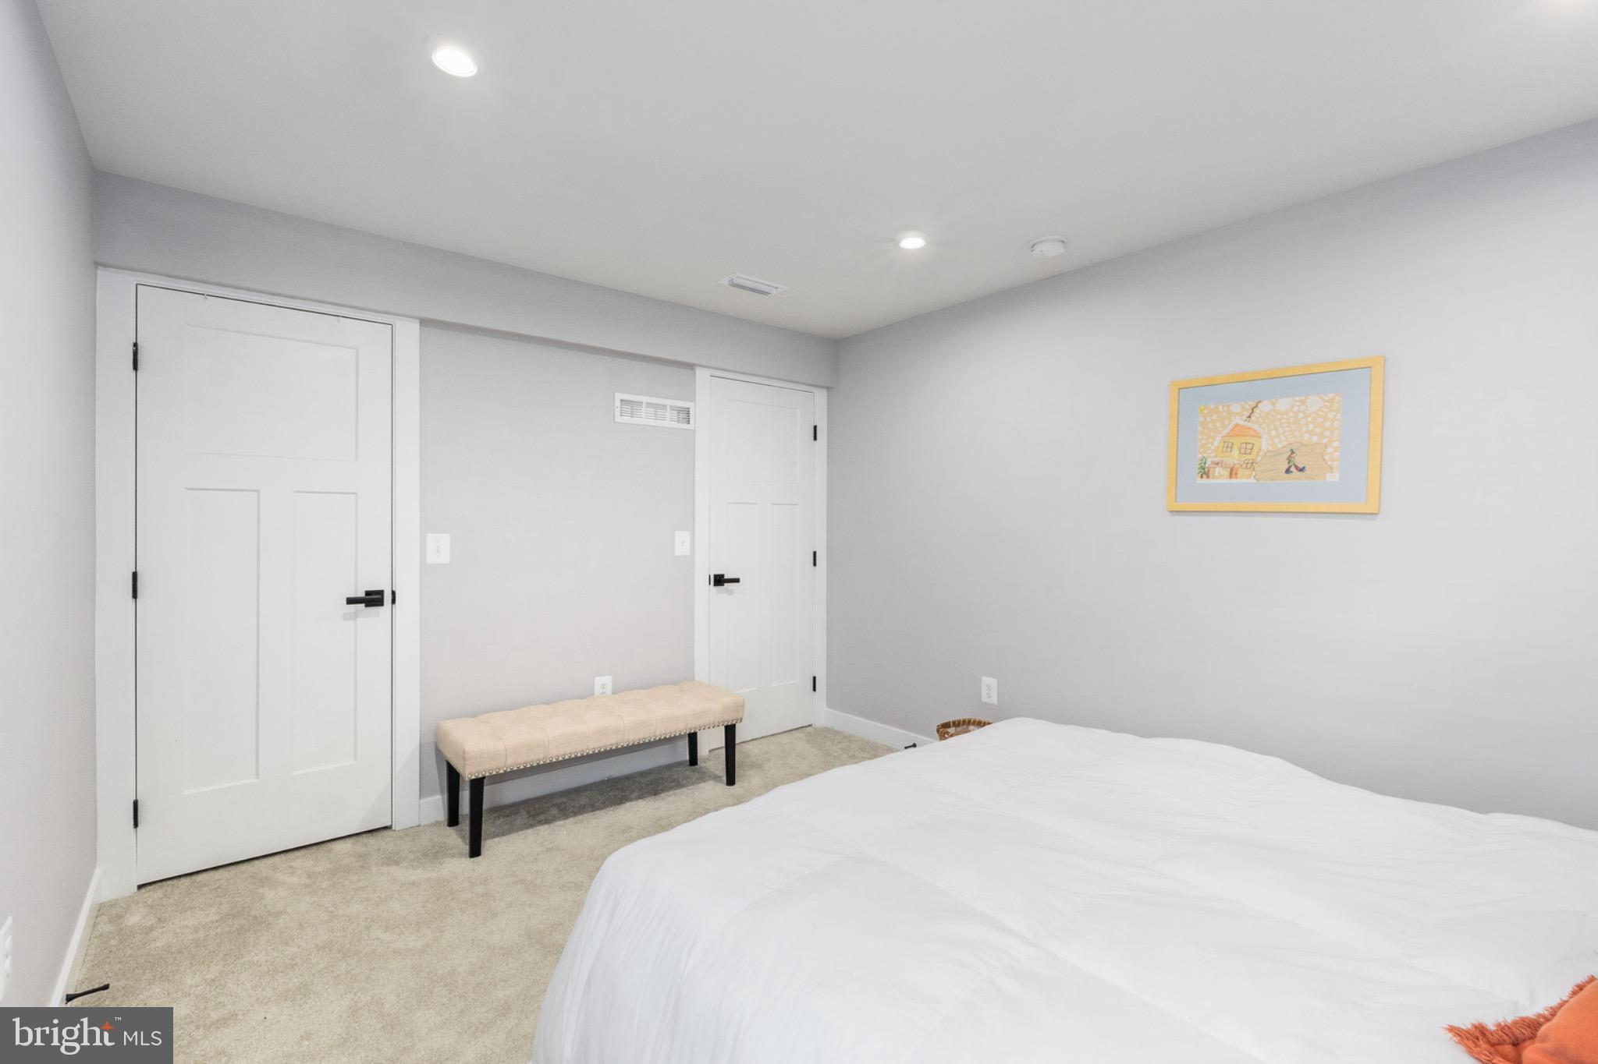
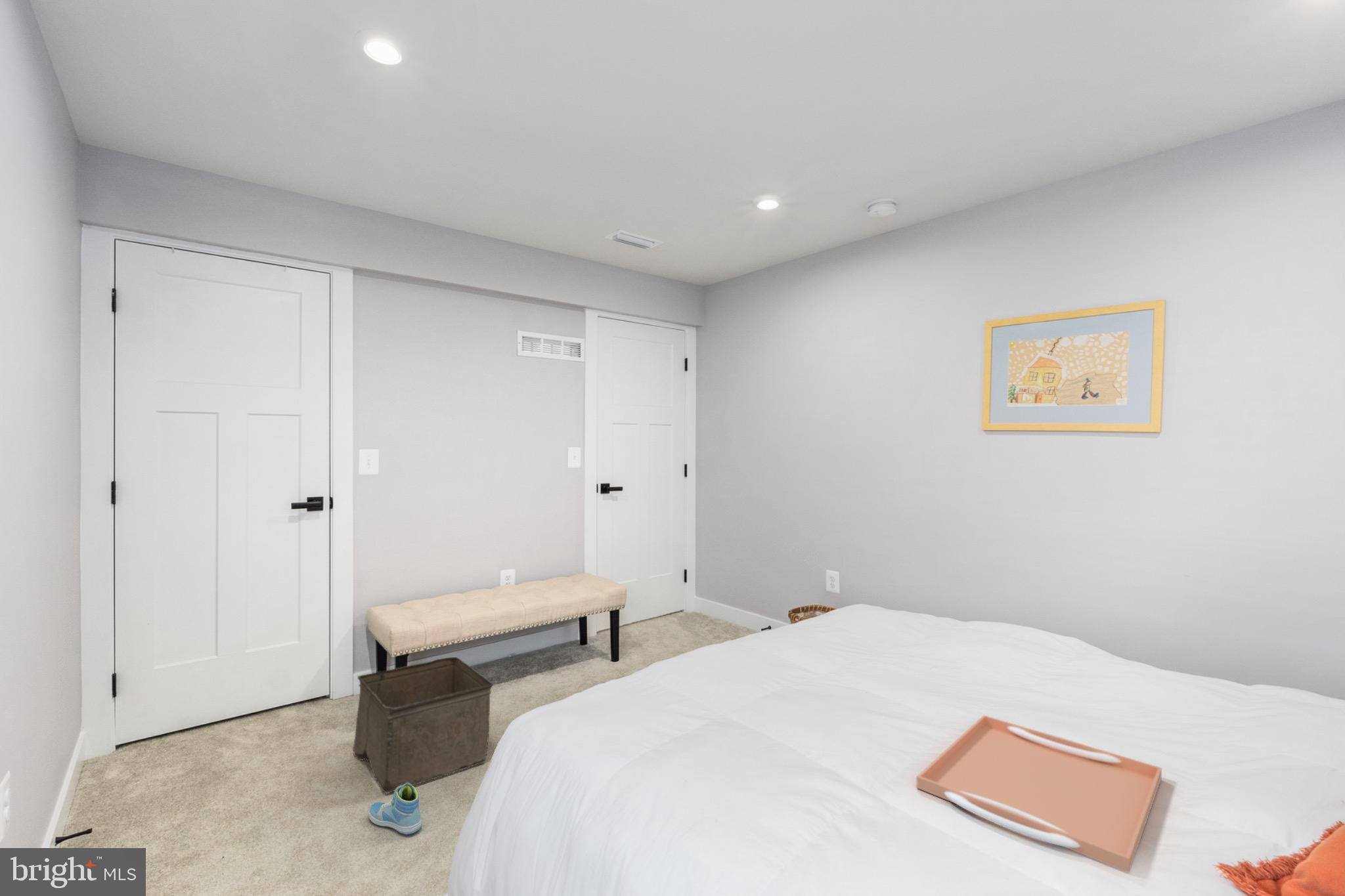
+ storage bin [352,656,494,795]
+ sneaker [368,783,422,835]
+ serving tray [915,715,1162,874]
